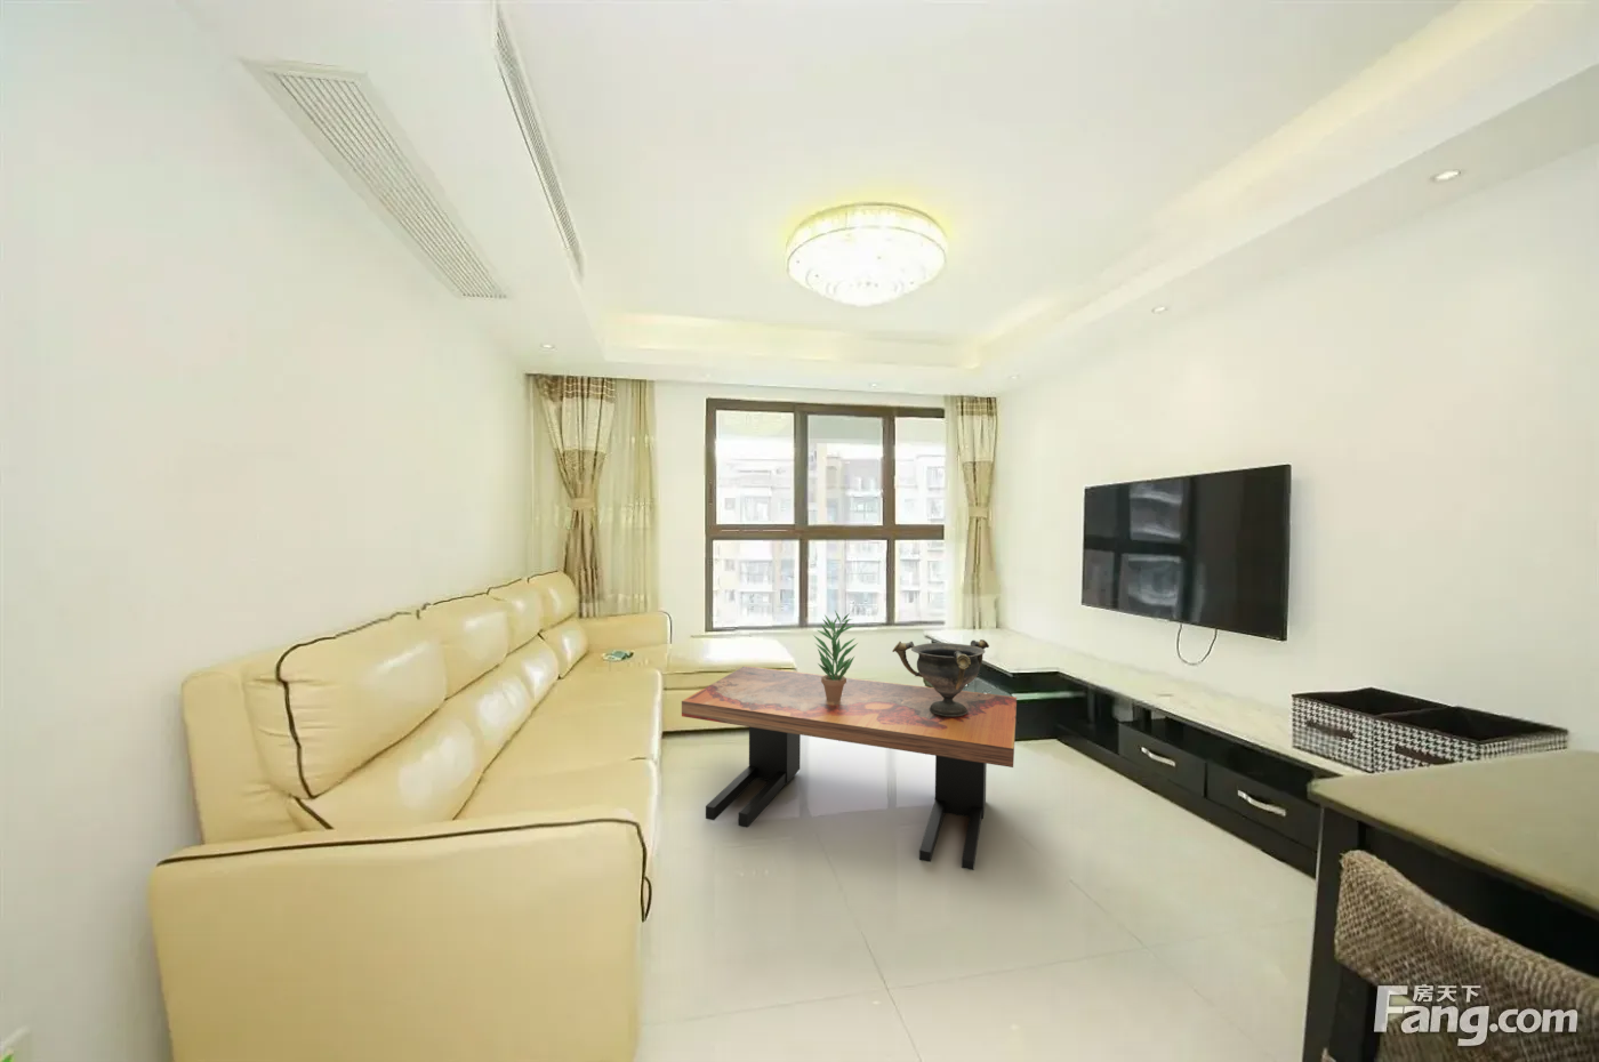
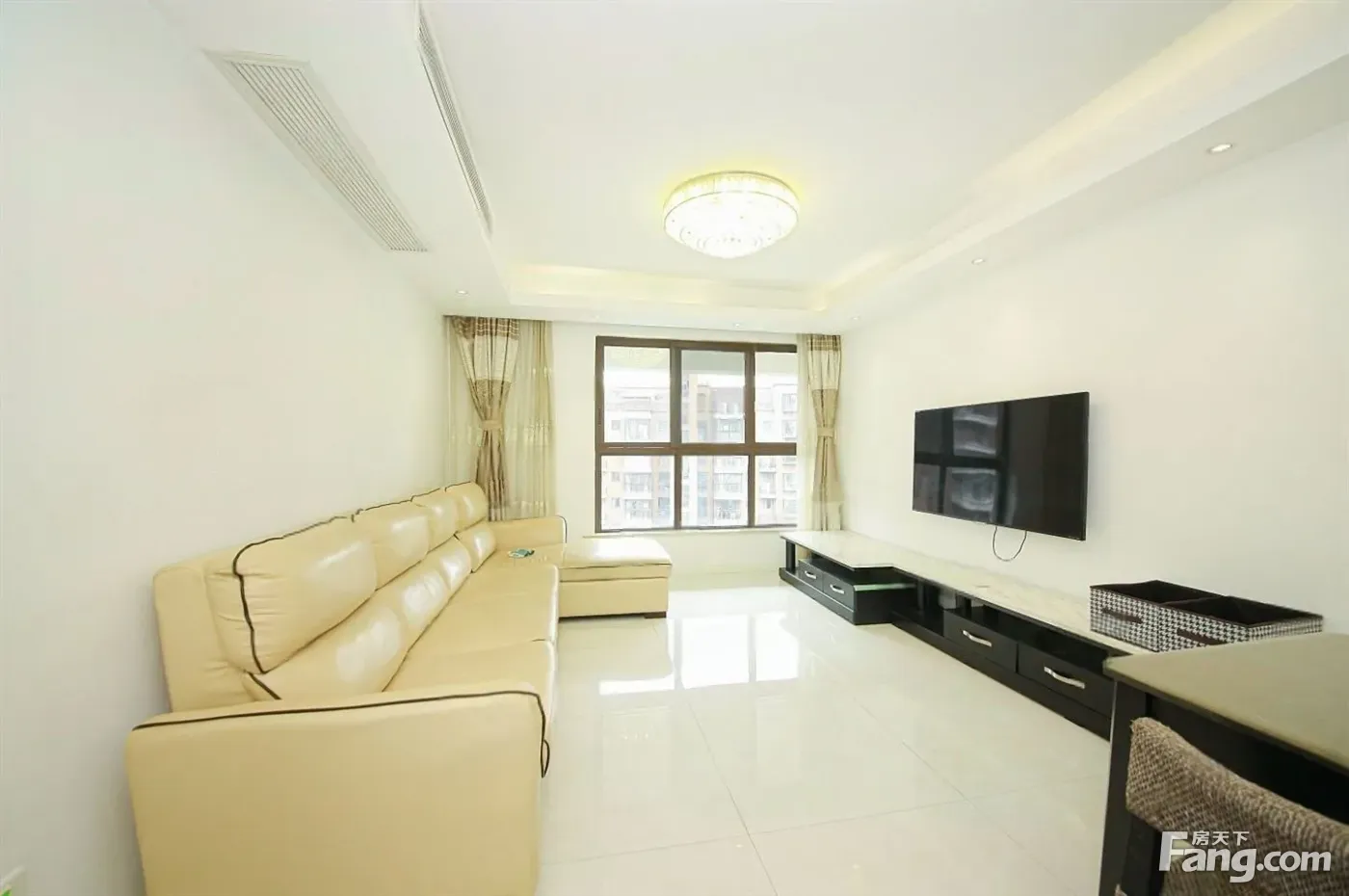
- potted plant [812,609,859,702]
- coffee table [680,665,1018,871]
- decorative bowl [893,639,990,717]
